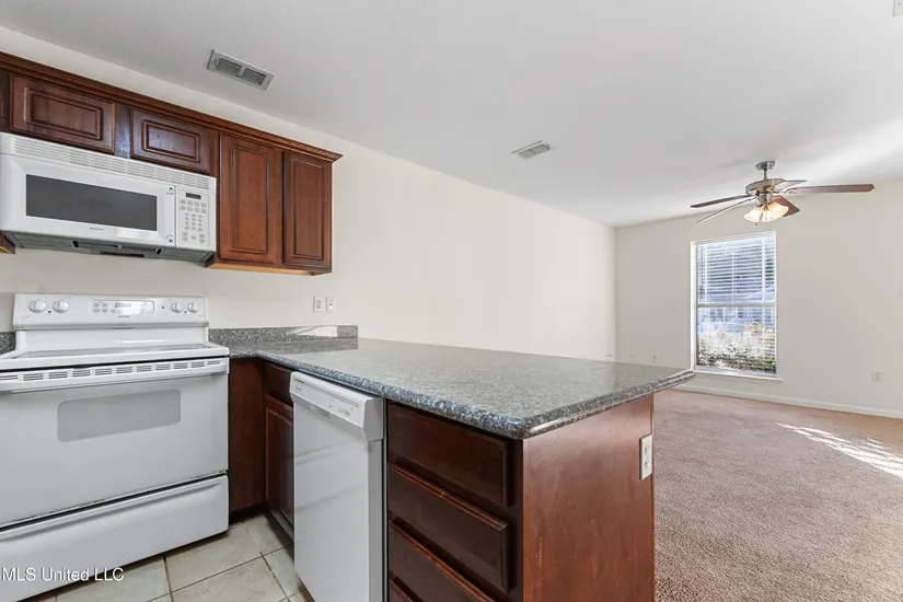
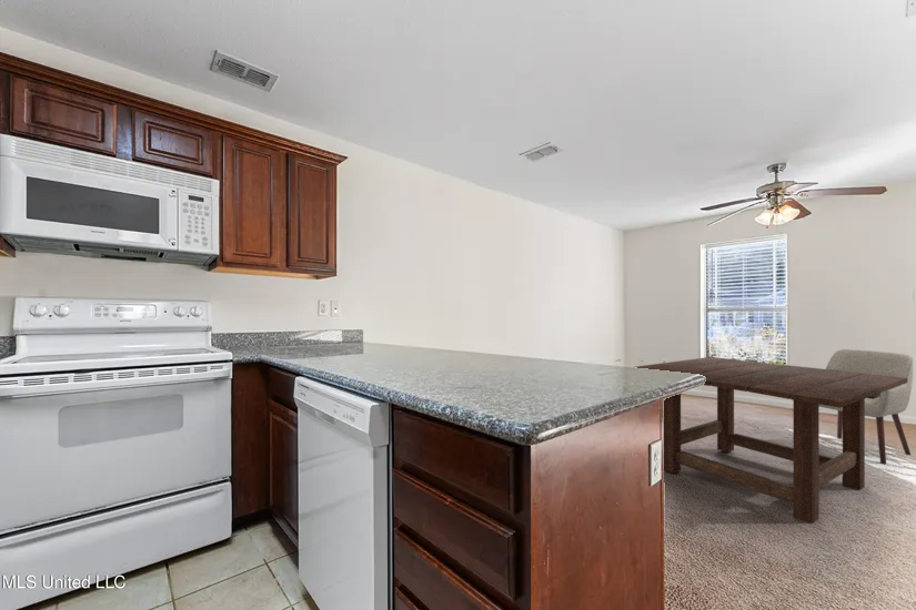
+ chair [819,348,914,466]
+ dining table [635,356,908,525]
